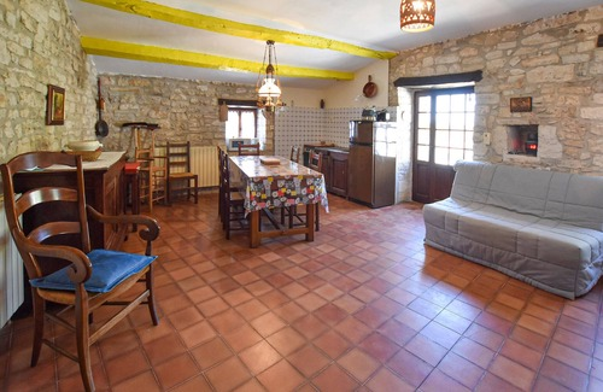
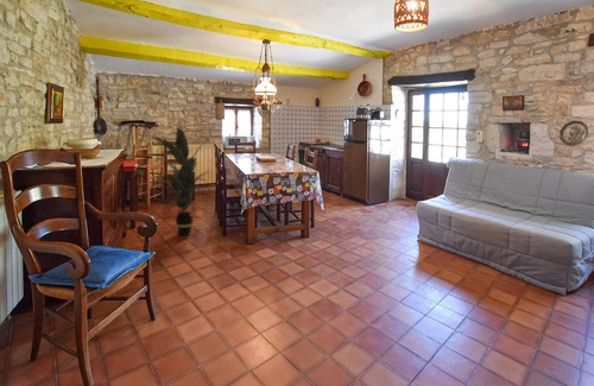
+ decorative plate [558,120,589,147]
+ indoor plant [145,126,213,236]
